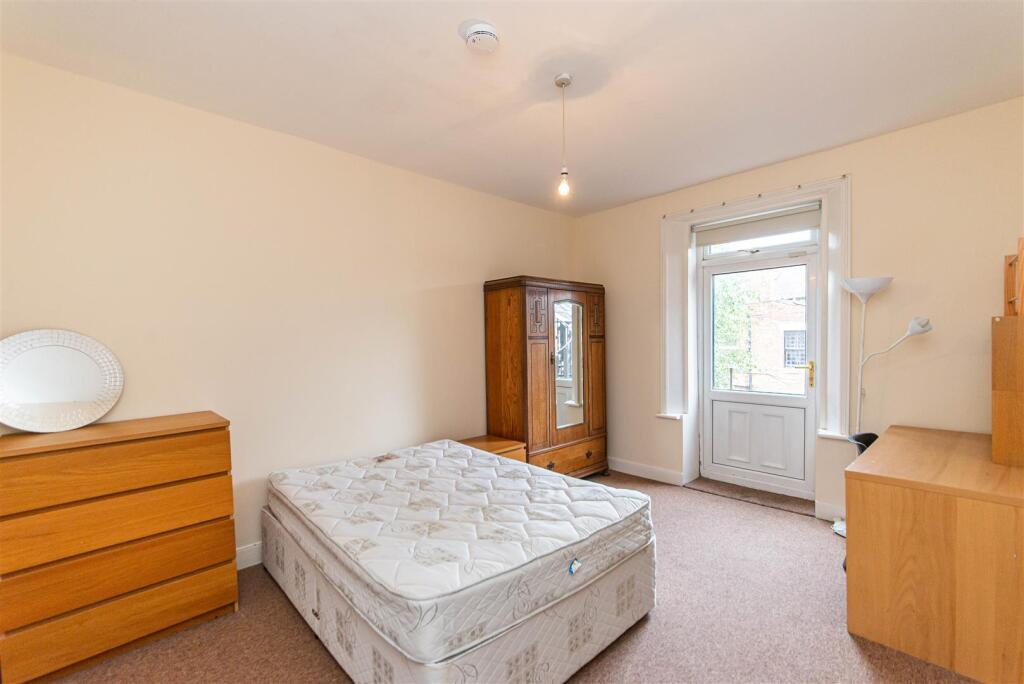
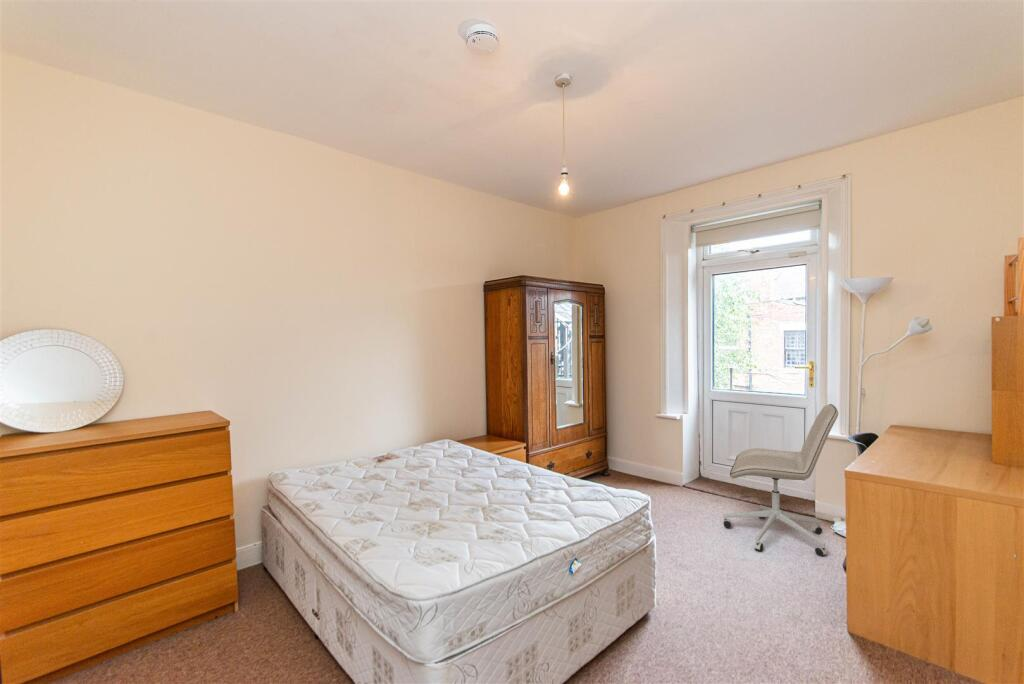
+ office chair [722,403,839,557]
